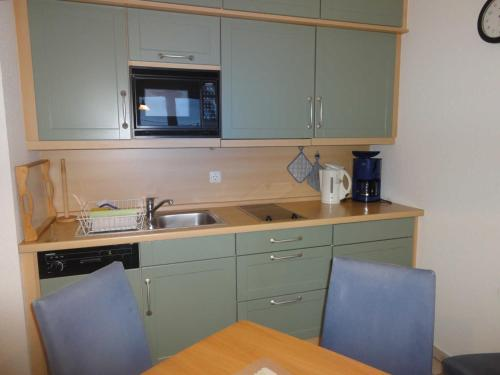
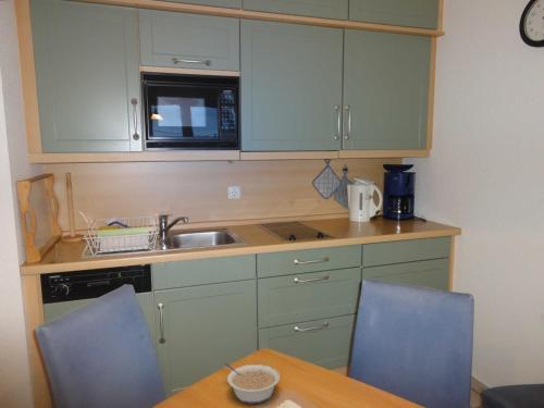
+ legume [223,362,281,405]
